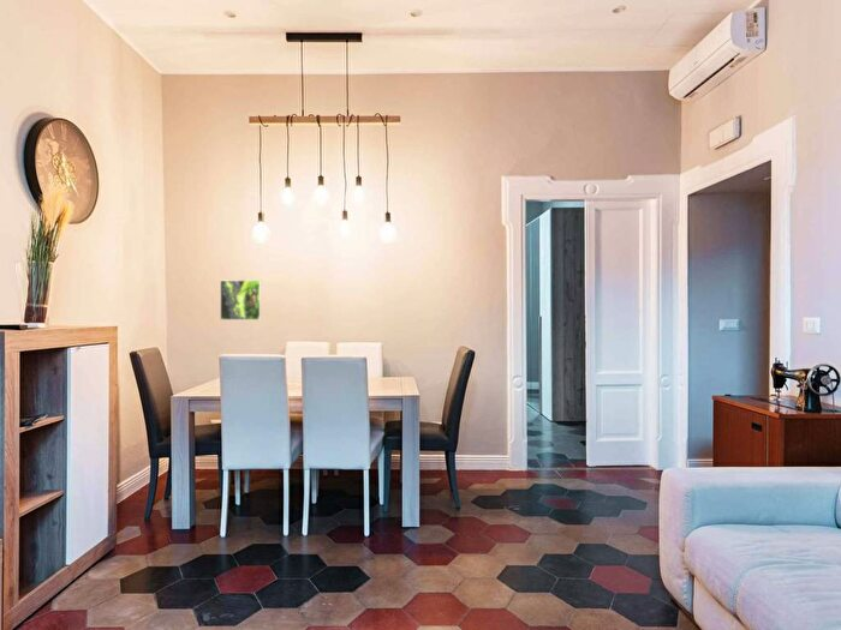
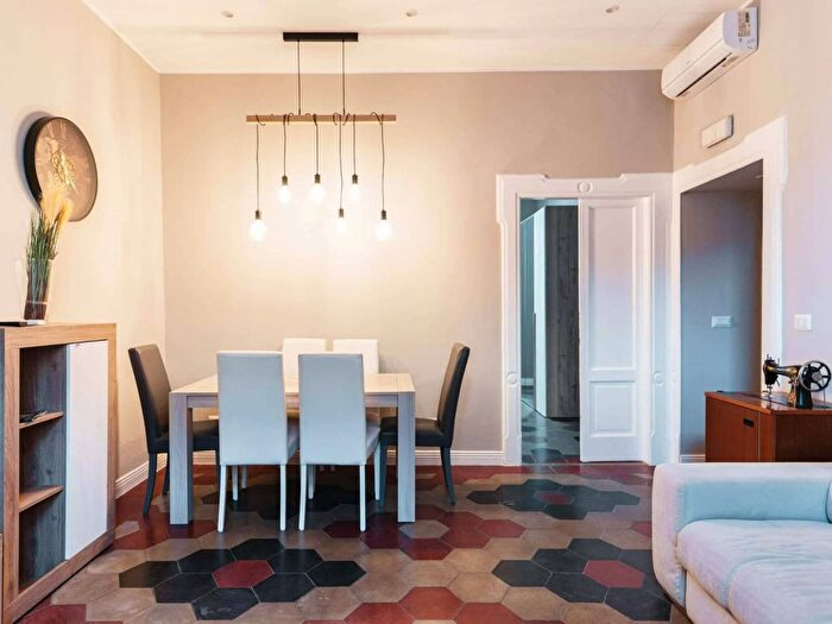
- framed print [219,278,263,322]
